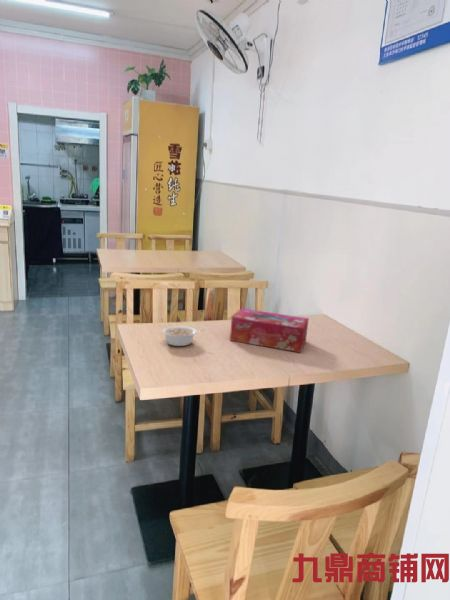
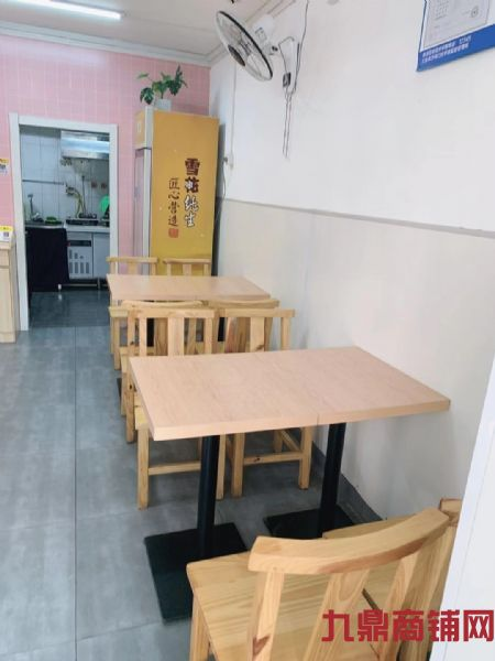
- tissue box [229,308,310,353]
- legume [161,325,204,347]
